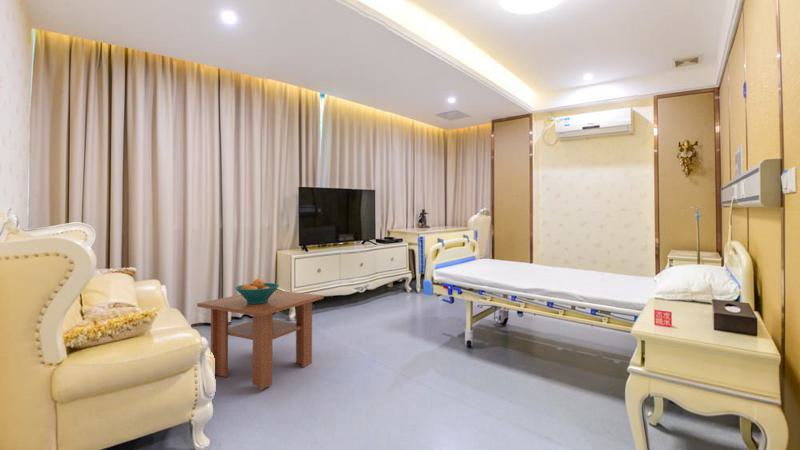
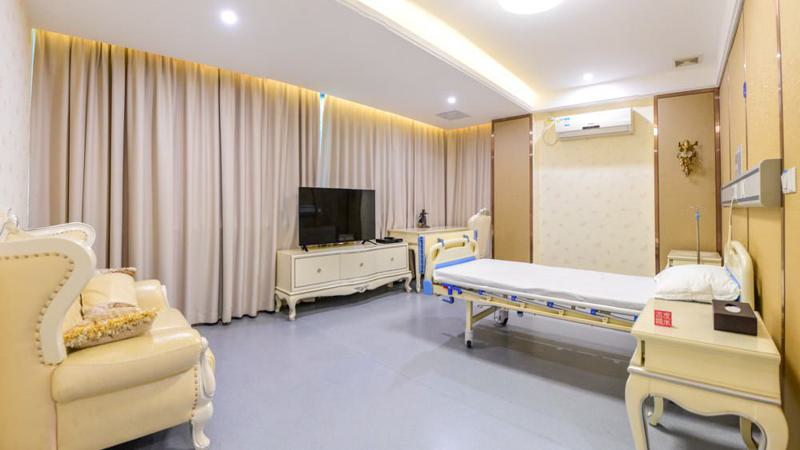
- fruit bowl [234,278,280,304]
- coffee table [196,289,324,391]
